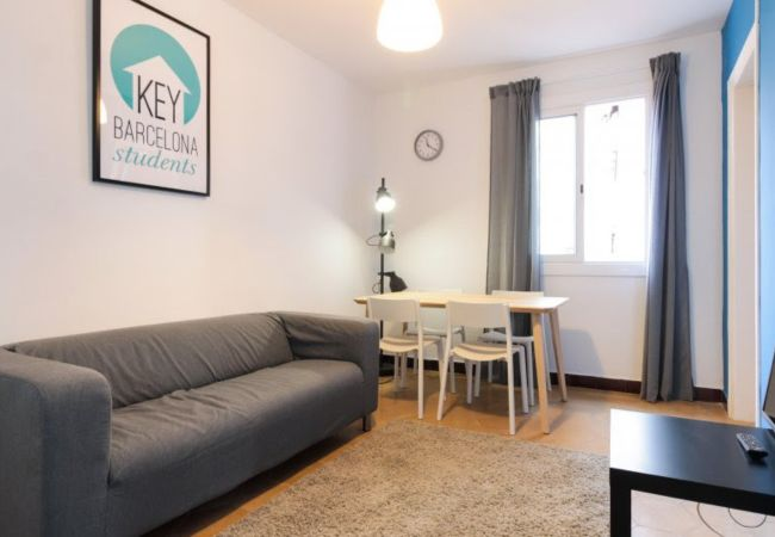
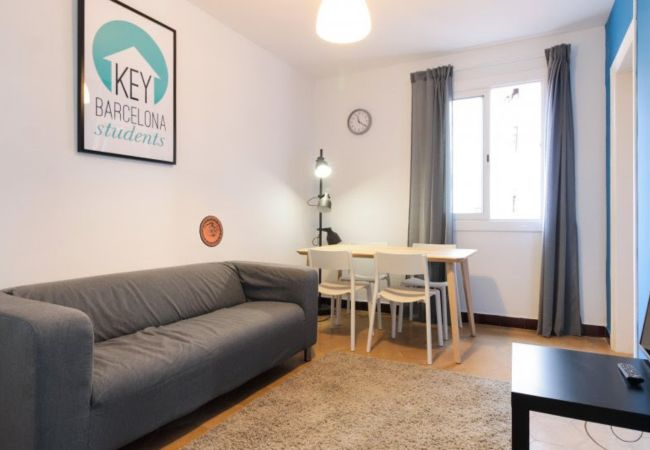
+ decorative plate [198,215,224,248]
